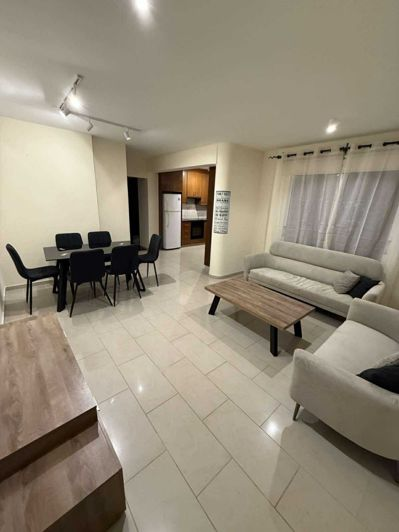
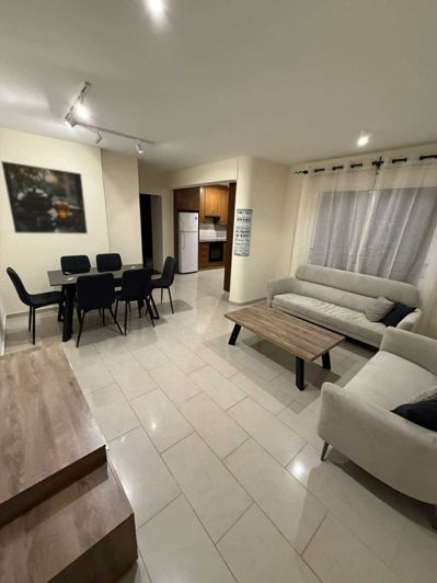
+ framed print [0,160,89,235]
